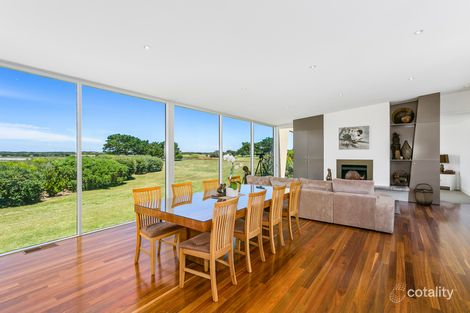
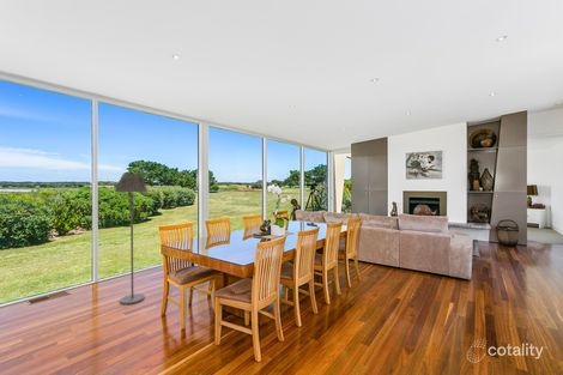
+ floor lamp [114,173,149,306]
